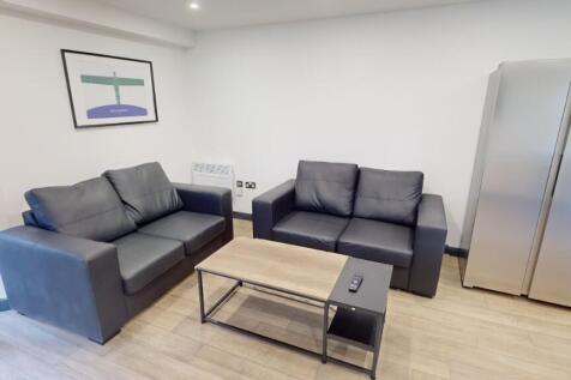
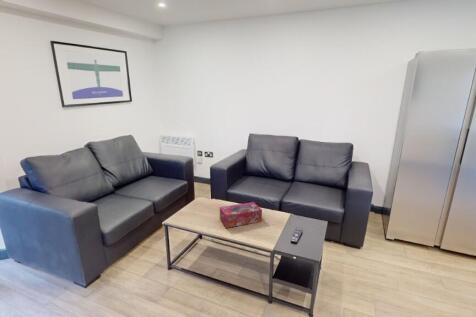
+ tissue box [219,201,263,229]
